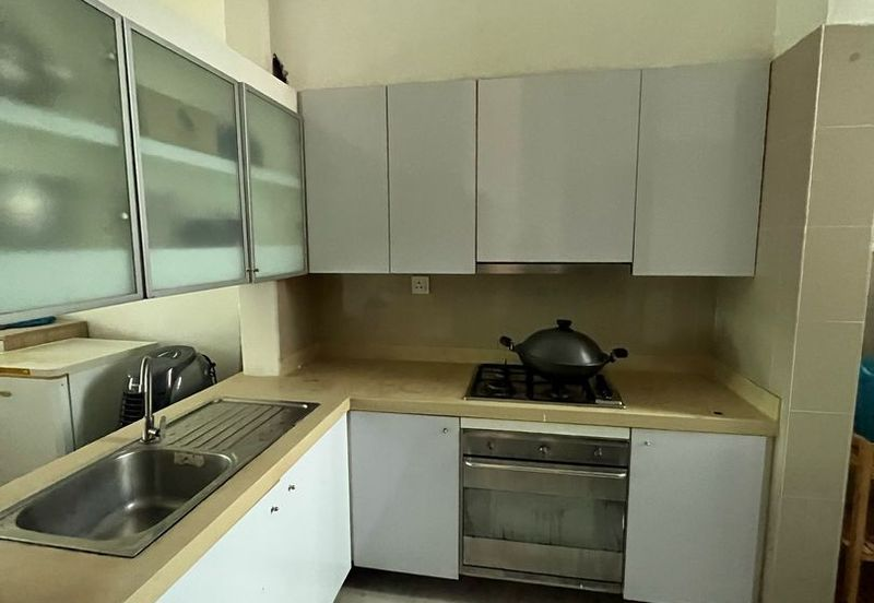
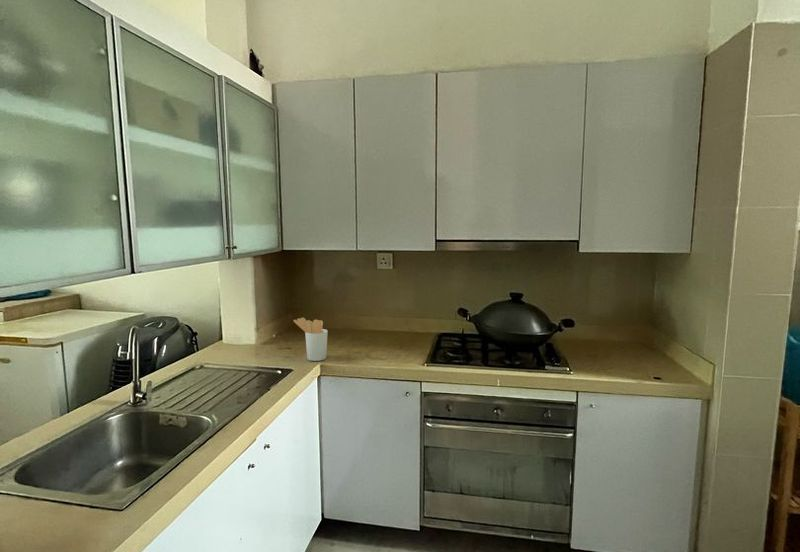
+ utensil holder [292,317,329,362]
